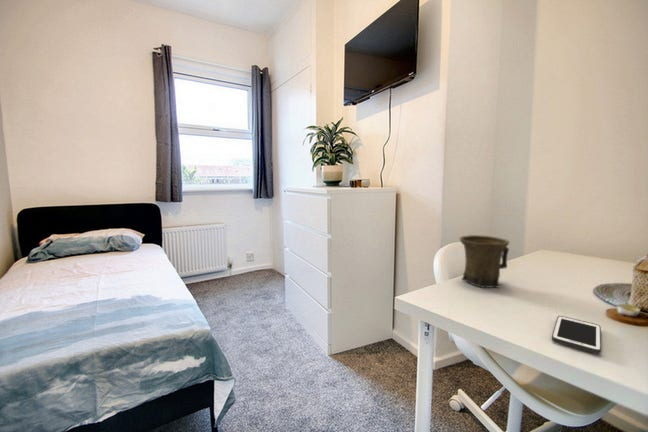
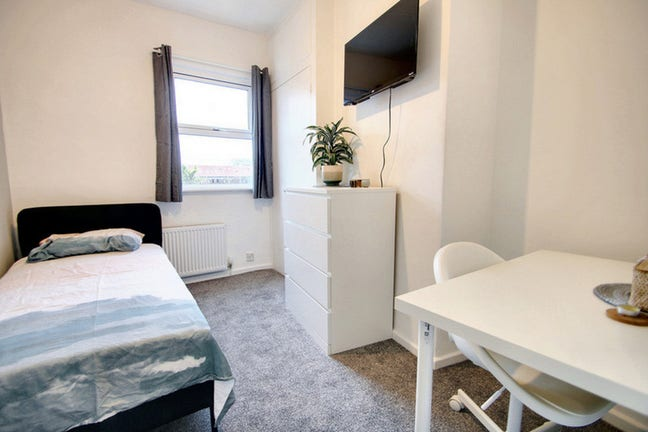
- mug [459,234,510,289]
- cell phone [551,315,602,355]
